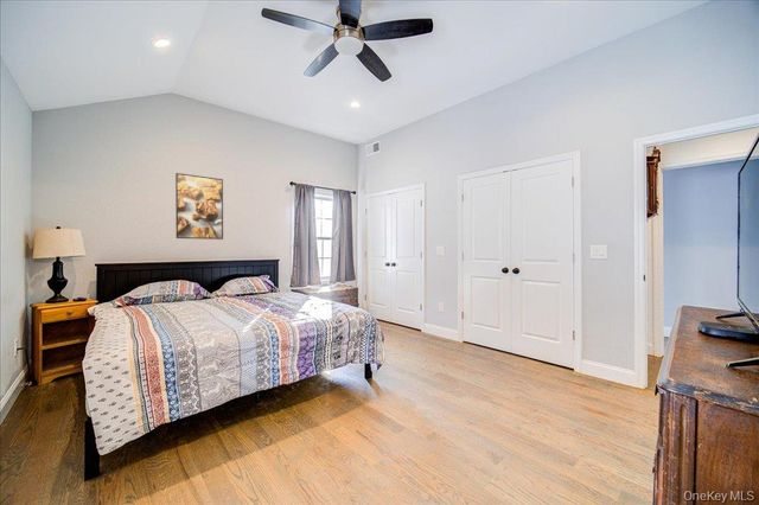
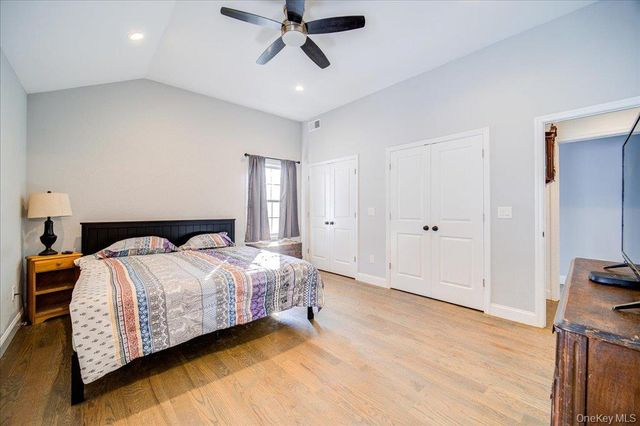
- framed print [174,172,224,241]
